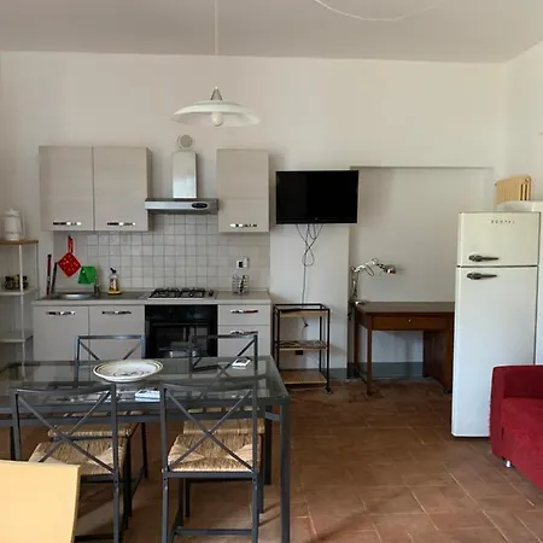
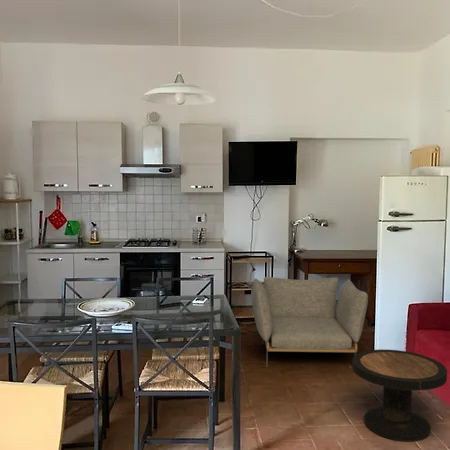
+ side table [351,348,448,442]
+ armchair [251,276,369,362]
